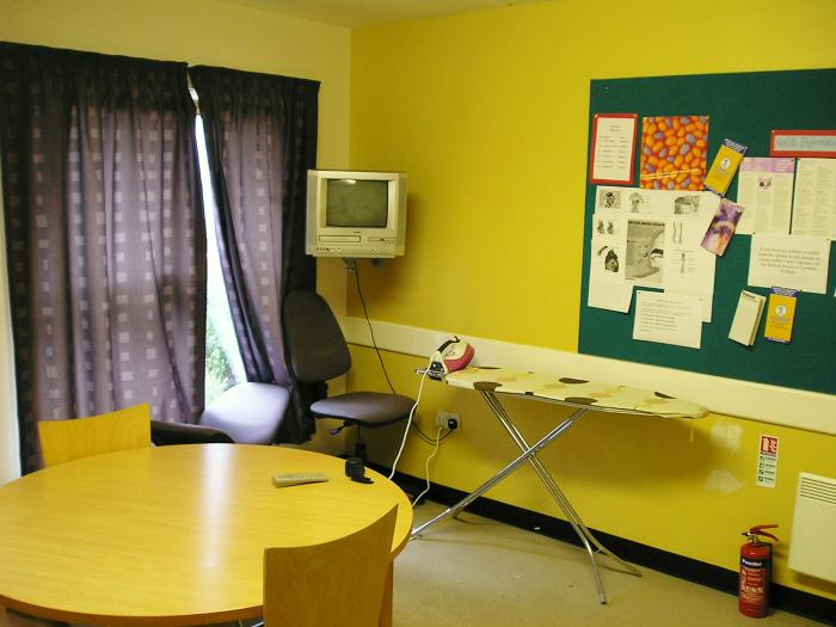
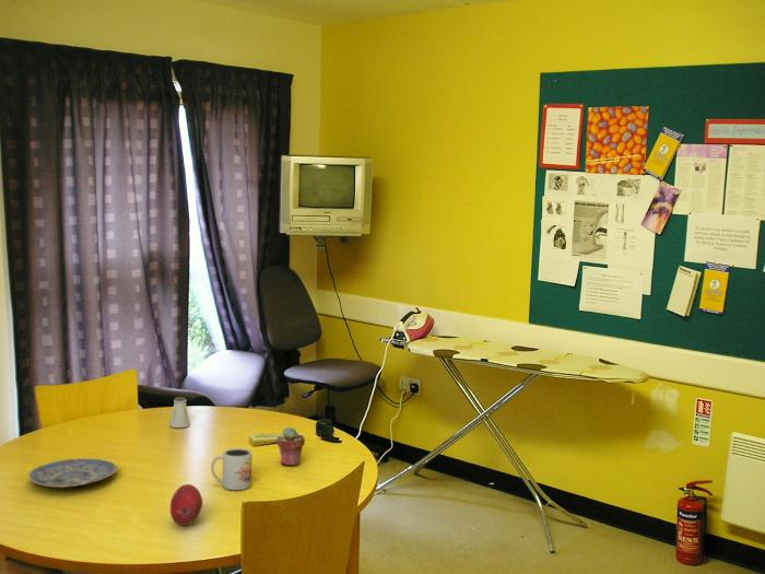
+ plate [27,457,119,489]
+ potted succulent [275,425,306,467]
+ saltshaker [168,396,191,429]
+ mug [210,447,254,491]
+ fruit [169,483,203,527]
